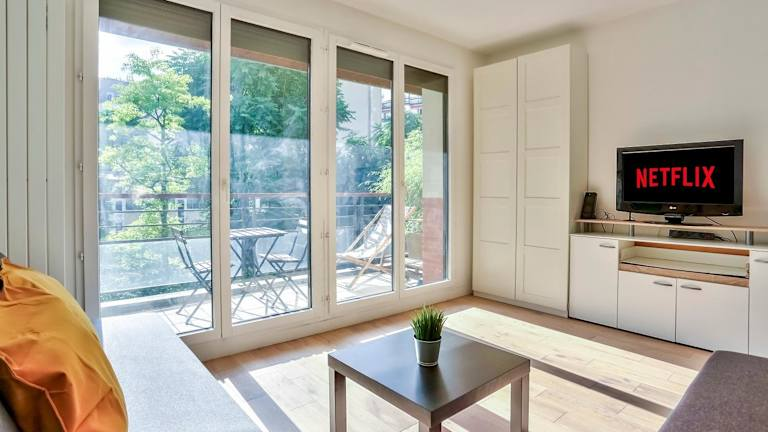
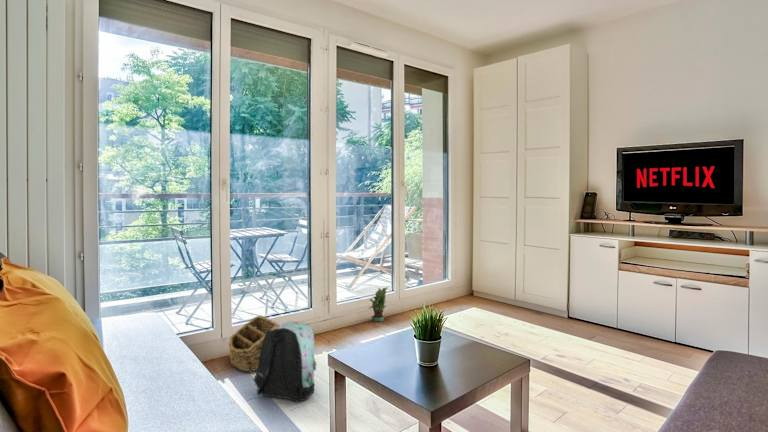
+ backpack [253,320,318,402]
+ basket [228,314,281,372]
+ potted plant [367,286,389,323]
